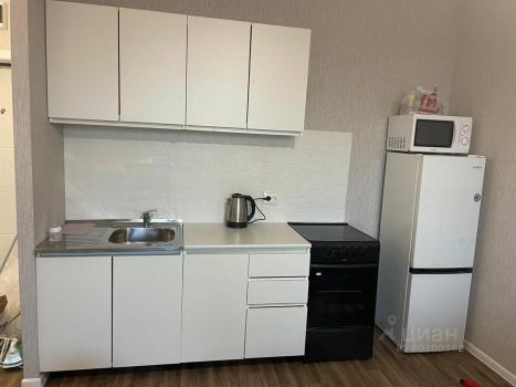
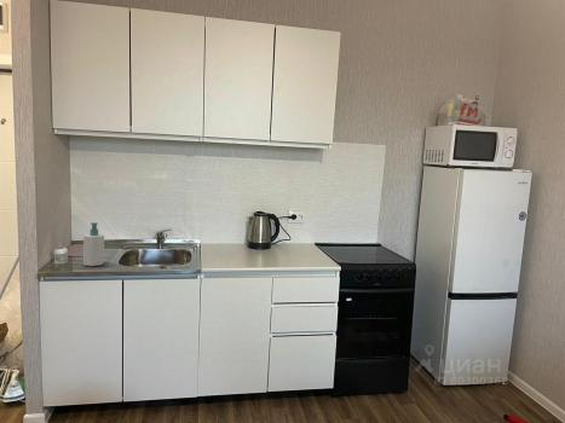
+ soap bottle [82,221,105,267]
